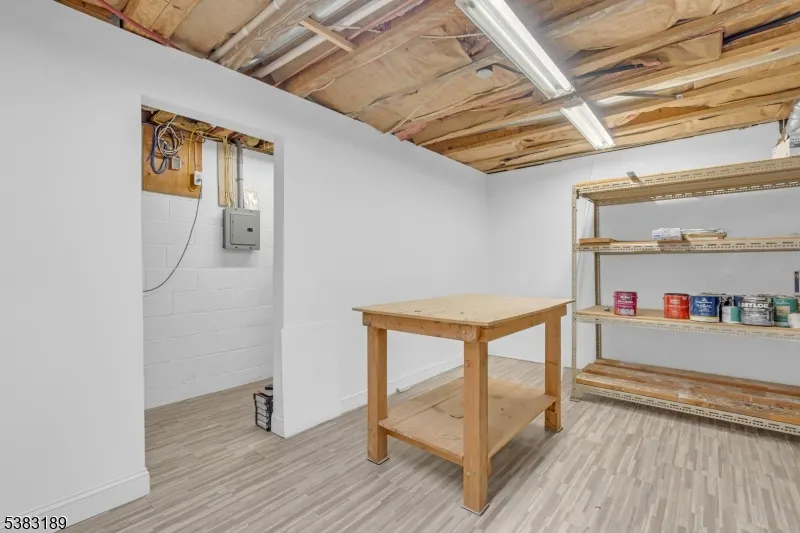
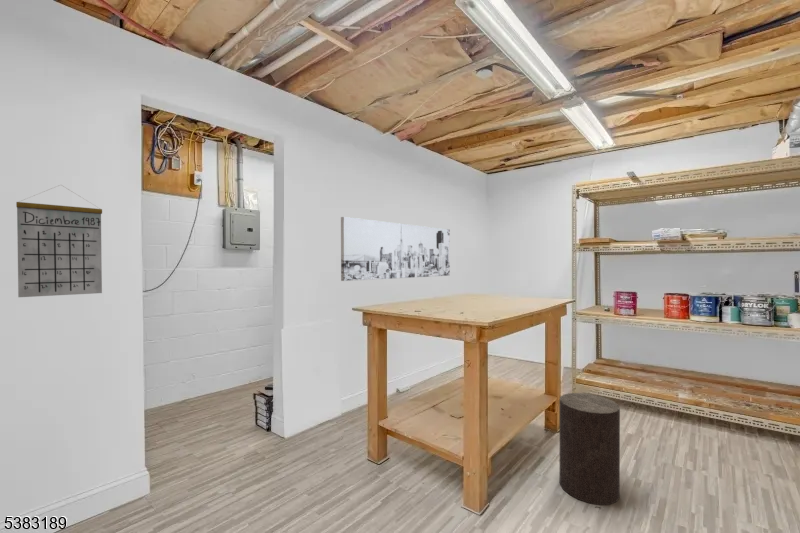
+ stool [559,392,621,506]
+ wall art [340,216,451,282]
+ calendar [15,184,103,298]
